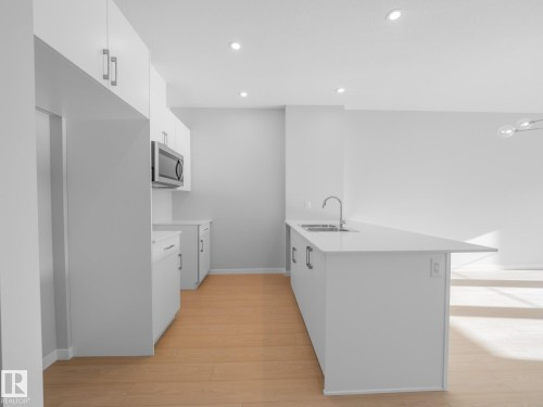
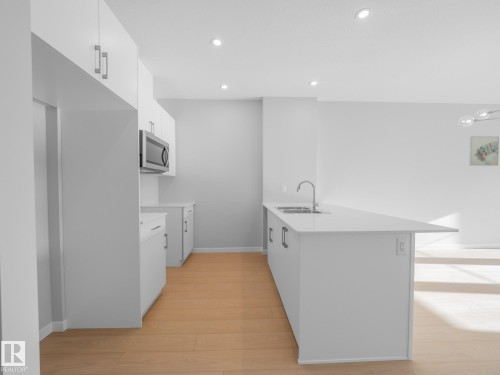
+ wall art [468,135,500,167]
